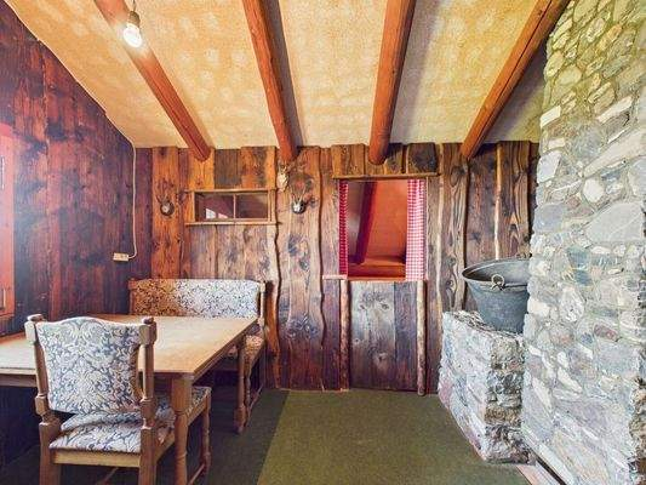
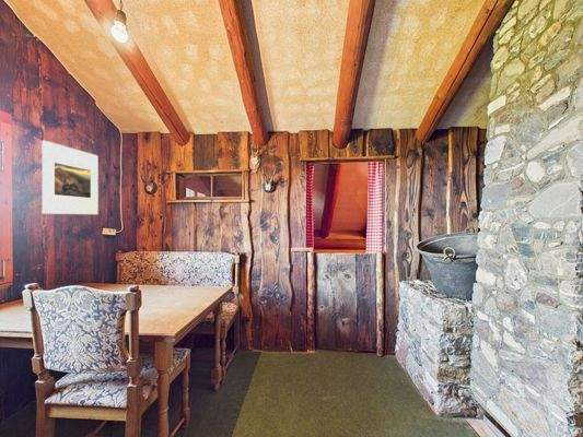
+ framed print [42,140,100,215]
